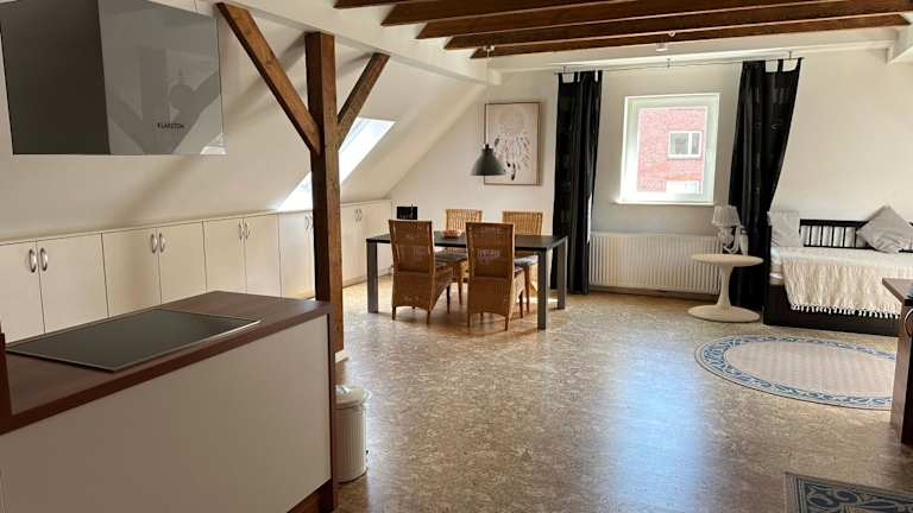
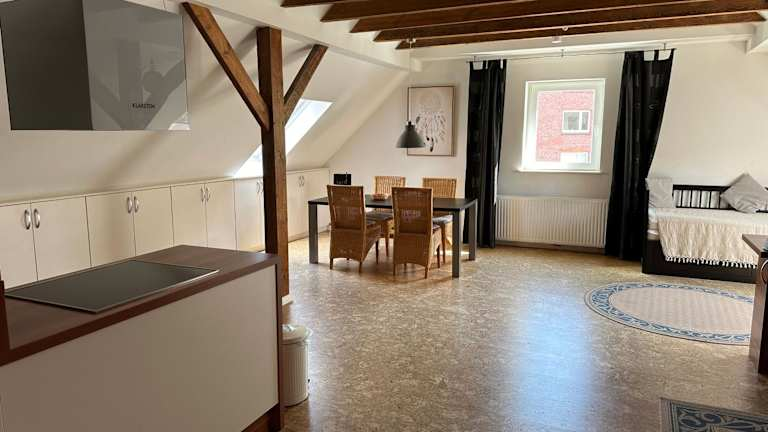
- wall sconce [711,204,749,258]
- side table [687,253,764,323]
